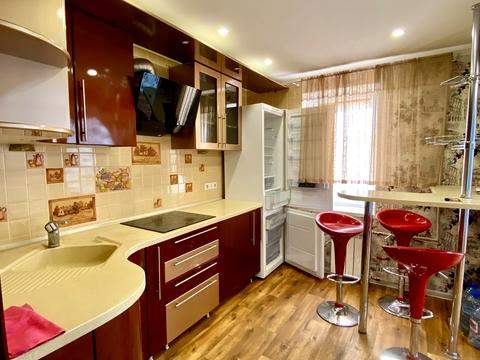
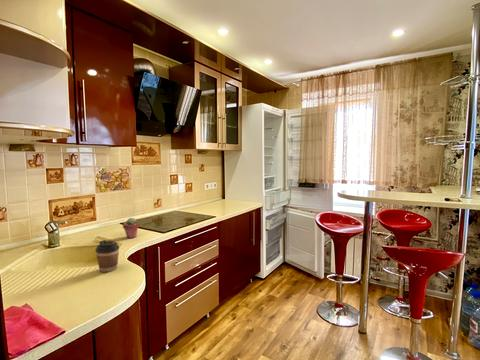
+ potted succulent [122,217,140,239]
+ coffee cup [94,239,120,273]
